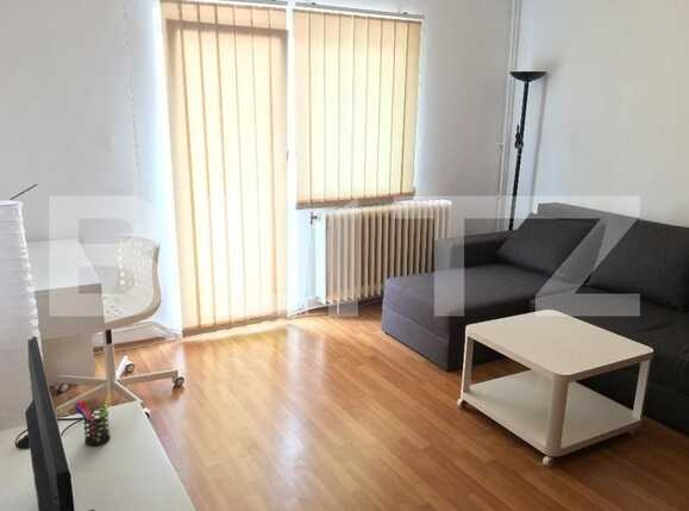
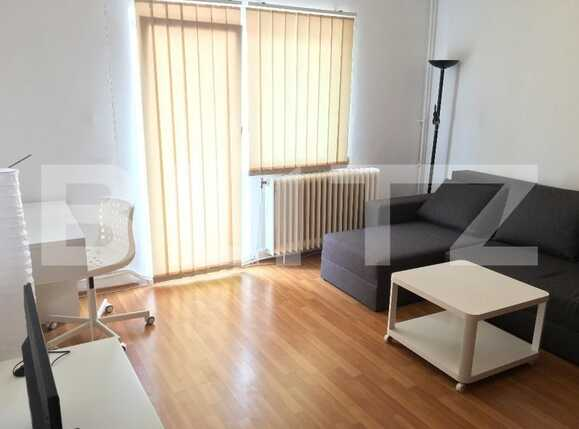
- pen holder [73,394,112,447]
